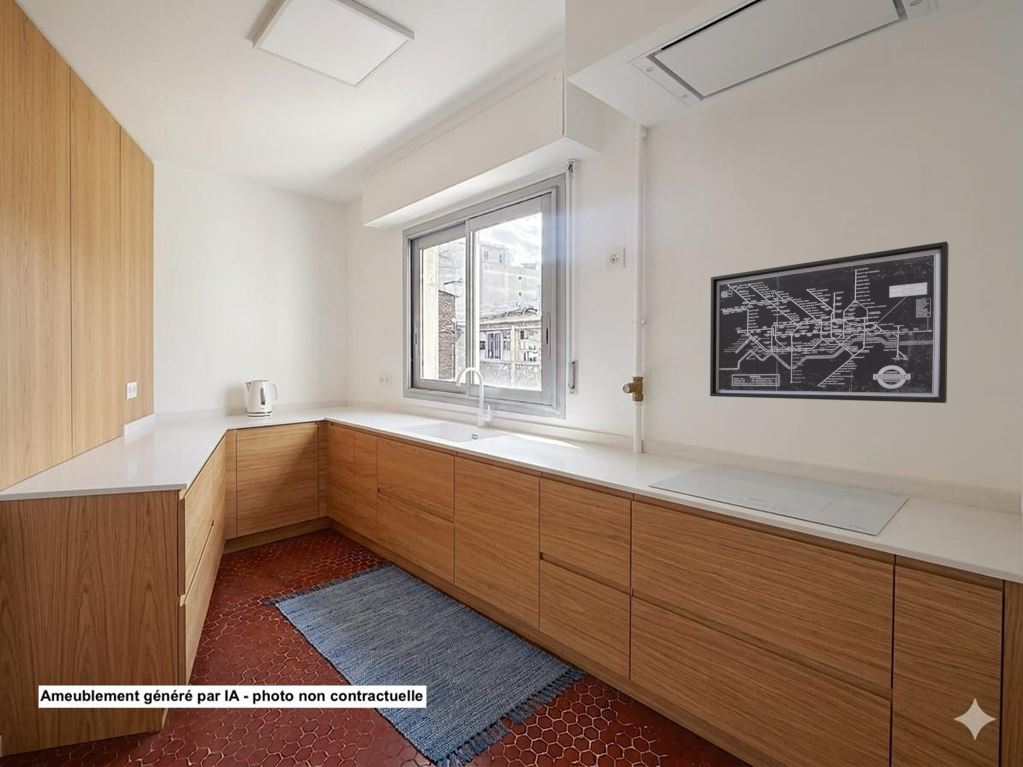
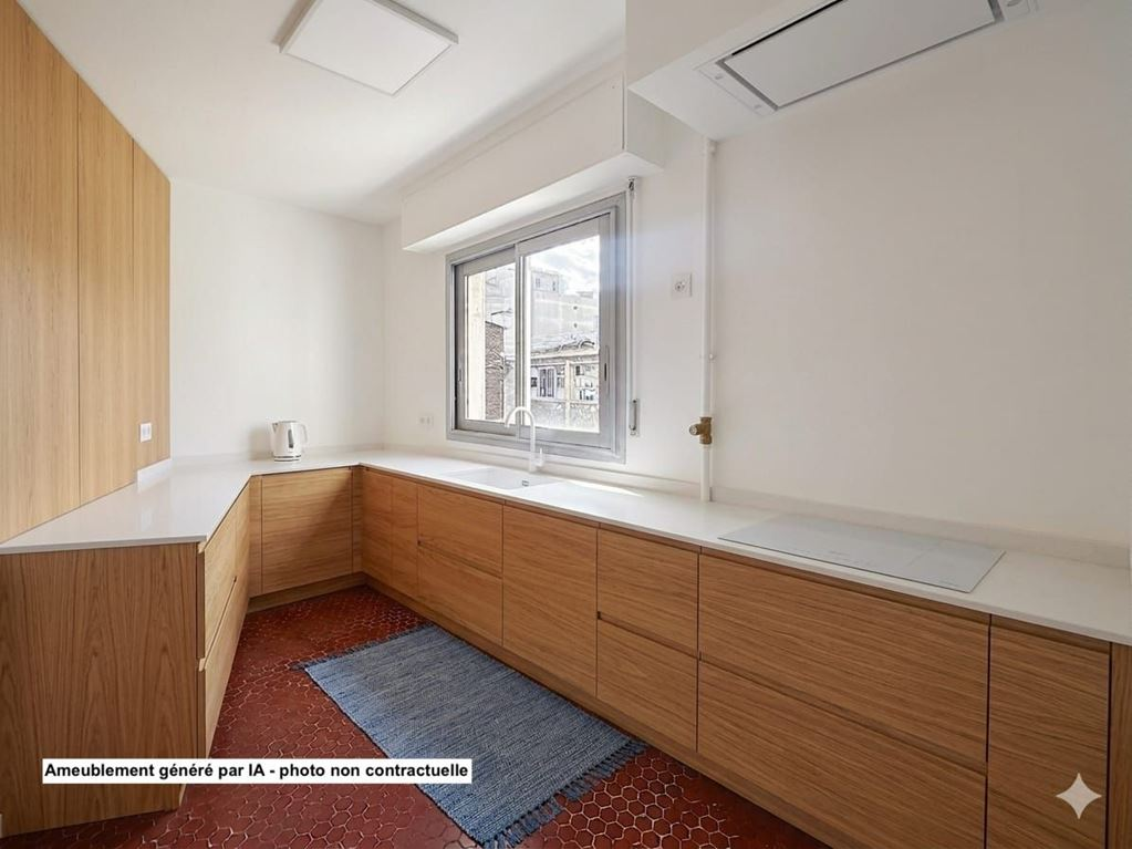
- wall art [709,240,950,404]
